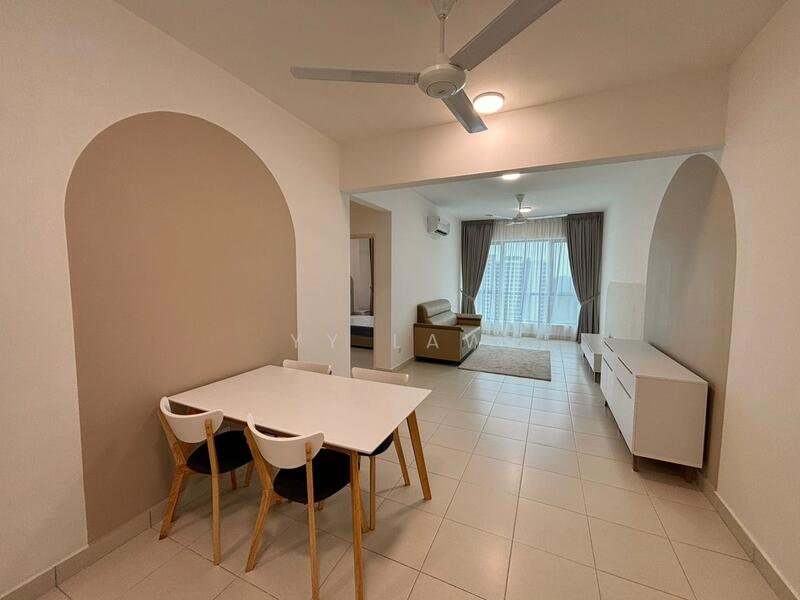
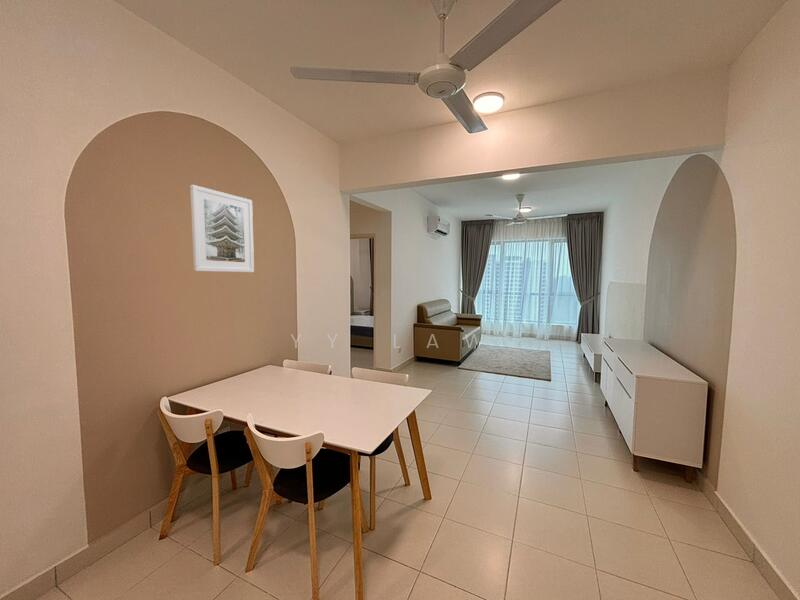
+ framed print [189,184,255,273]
